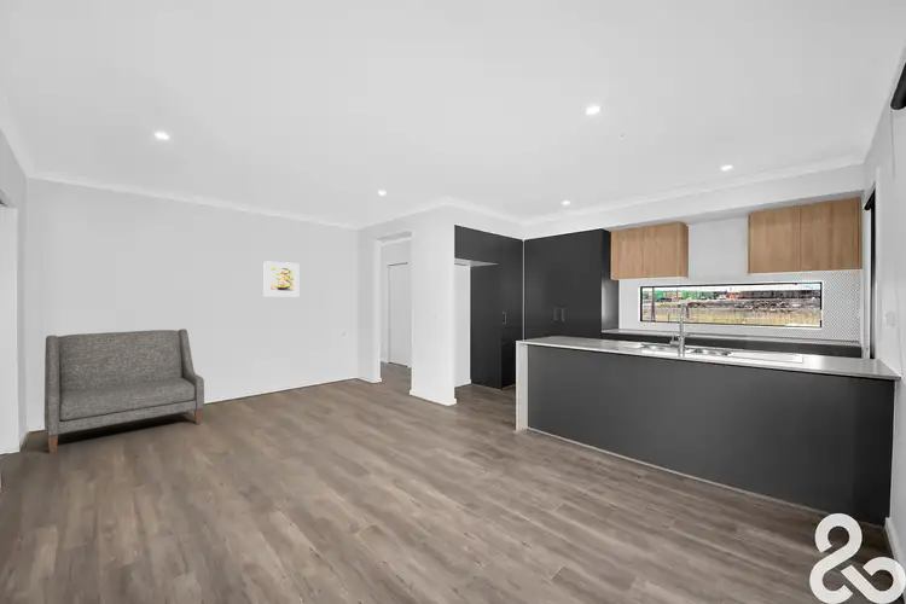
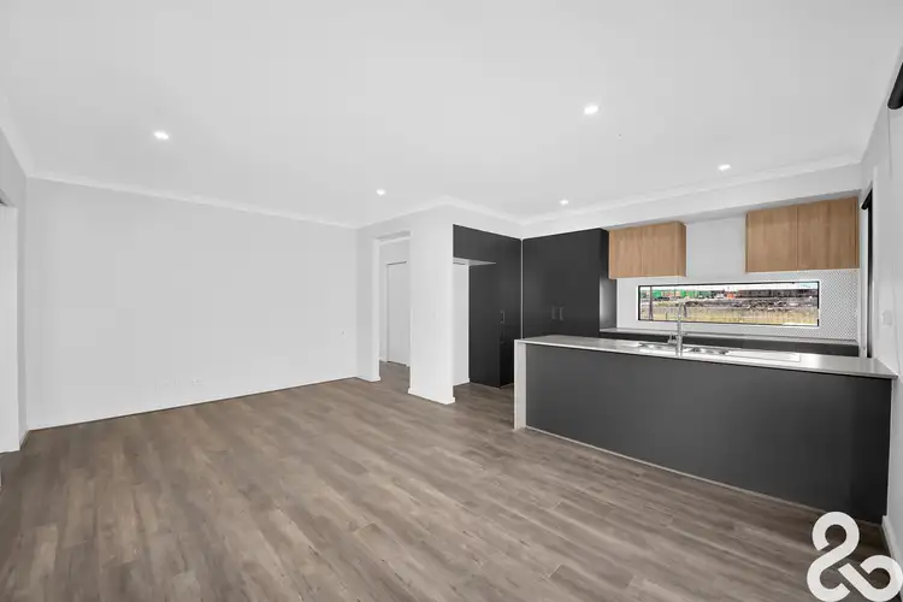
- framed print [262,260,300,297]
- sofa [43,327,205,454]
